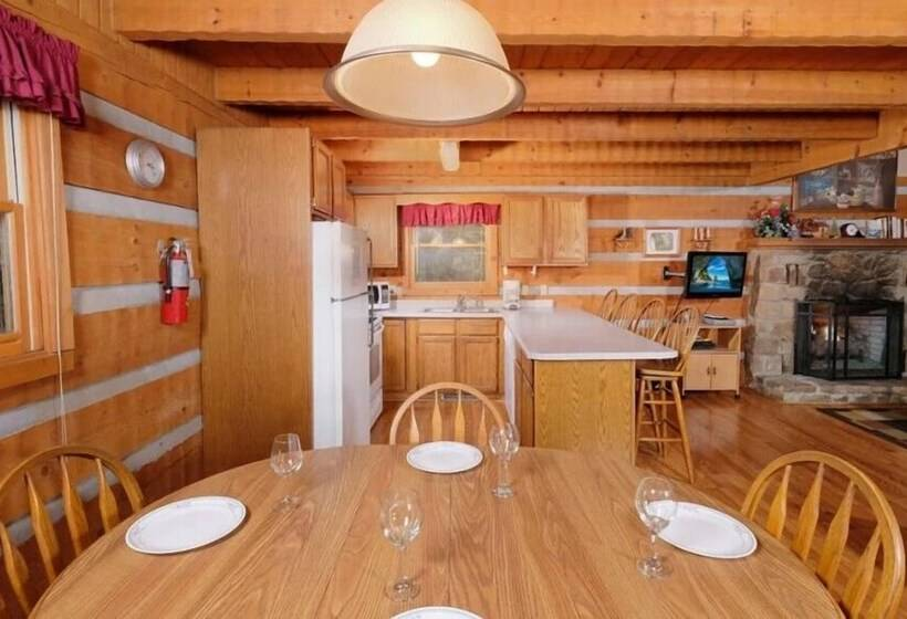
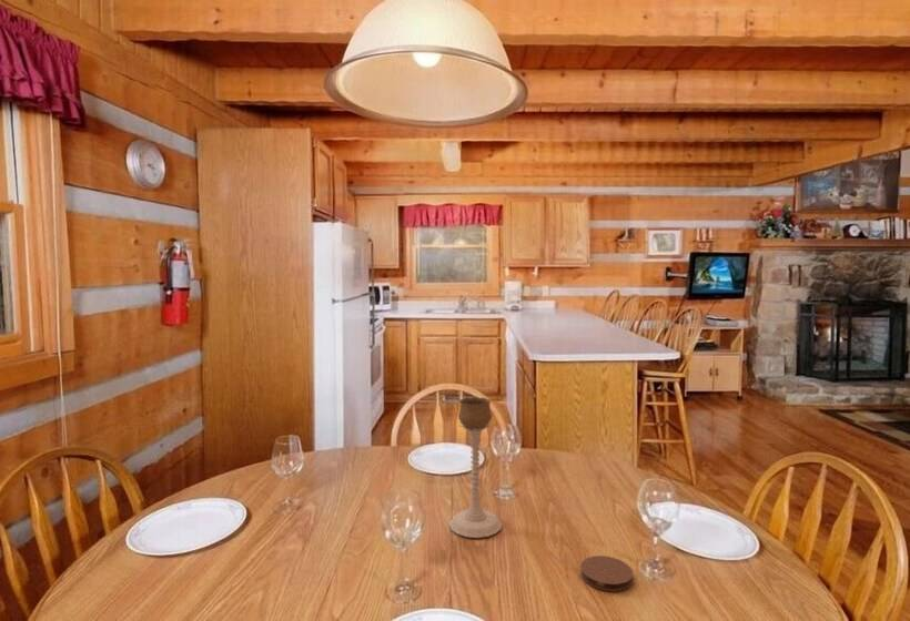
+ candle holder [448,396,503,539]
+ coaster [579,554,634,592]
